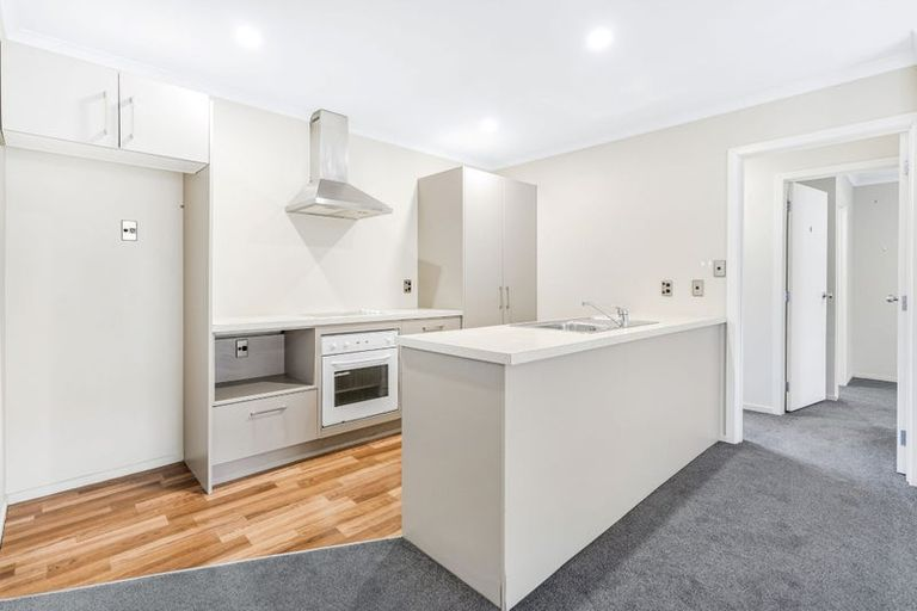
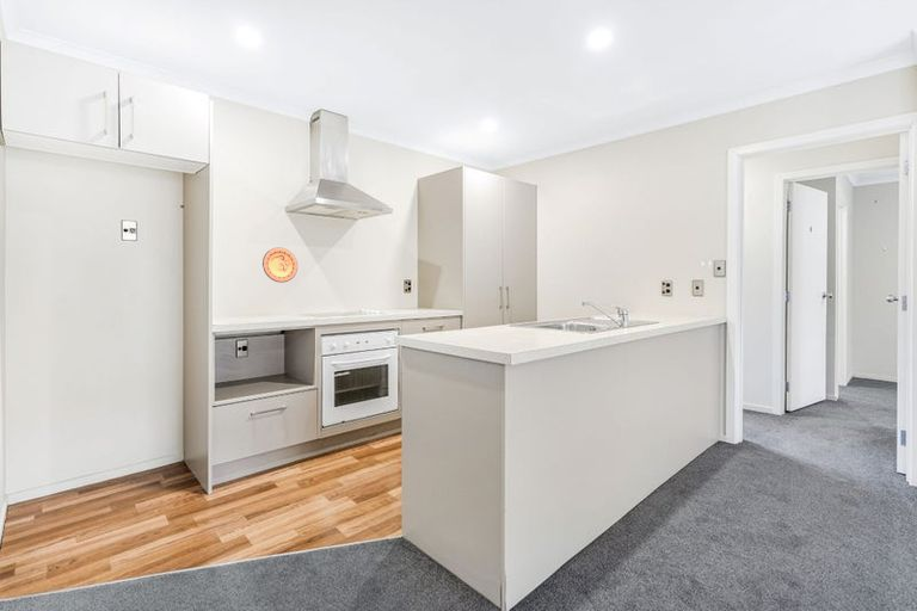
+ decorative plate [261,246,299,284]
